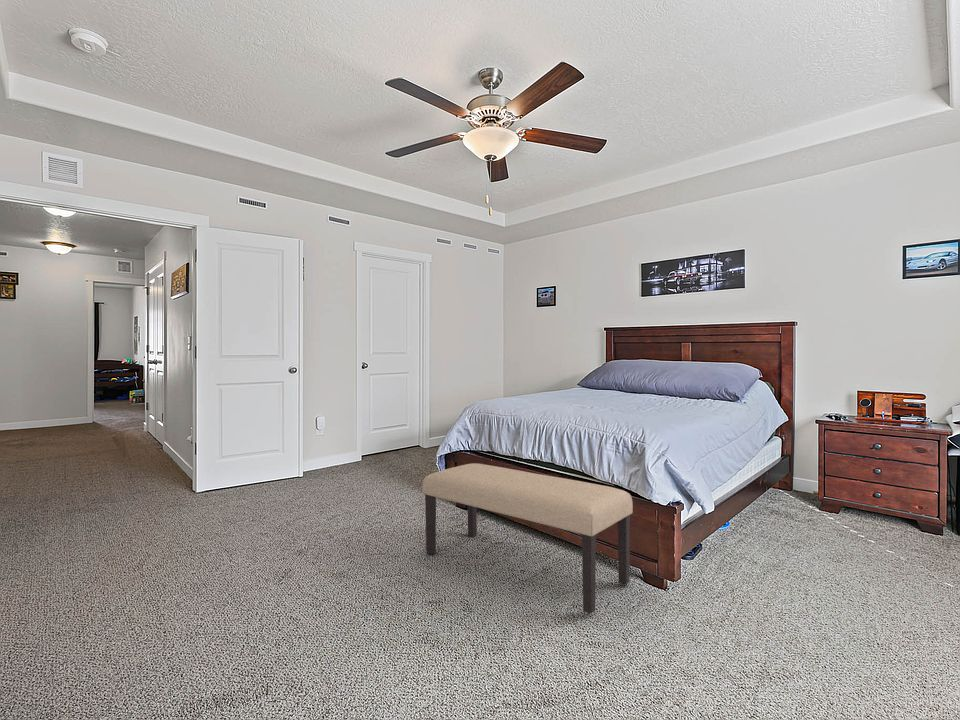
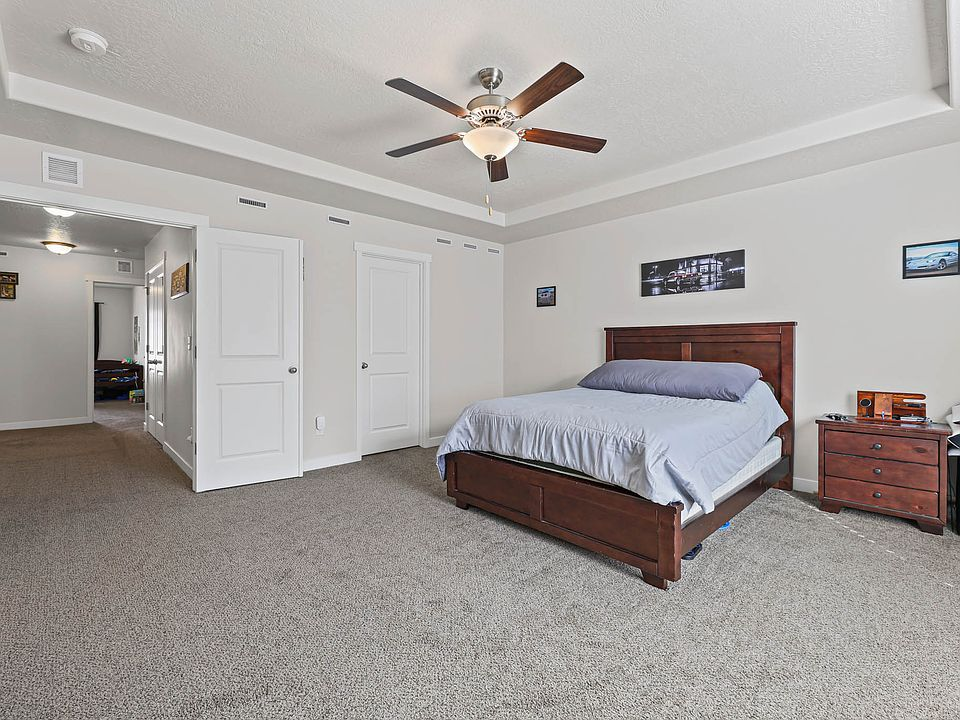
- bench [421,462,634,614]
